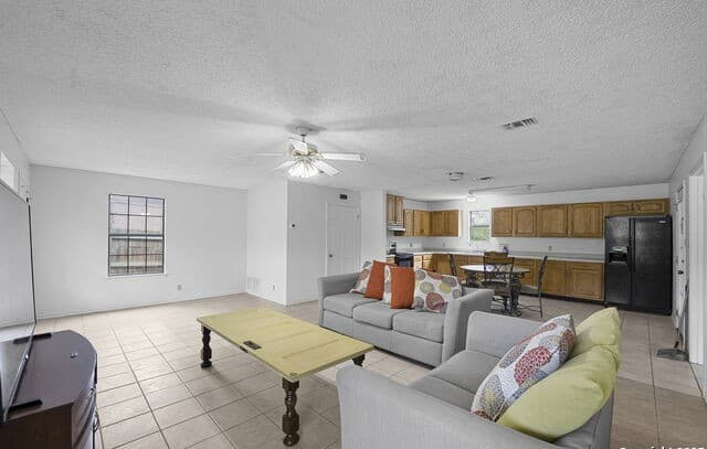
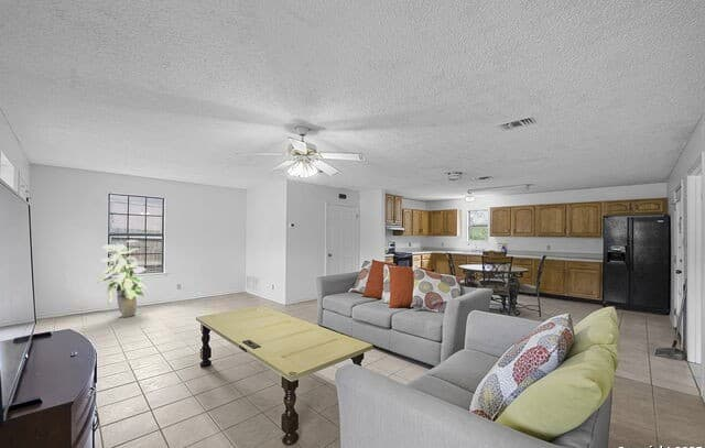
+ indoor plant [96,239,148,319]
